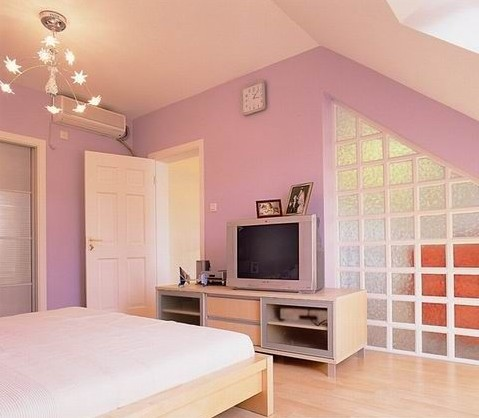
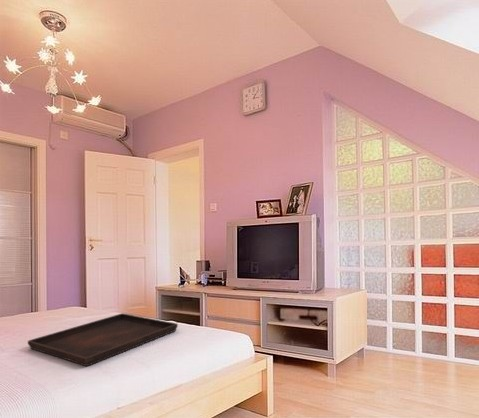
+ serving tray [27,312,179,367]
